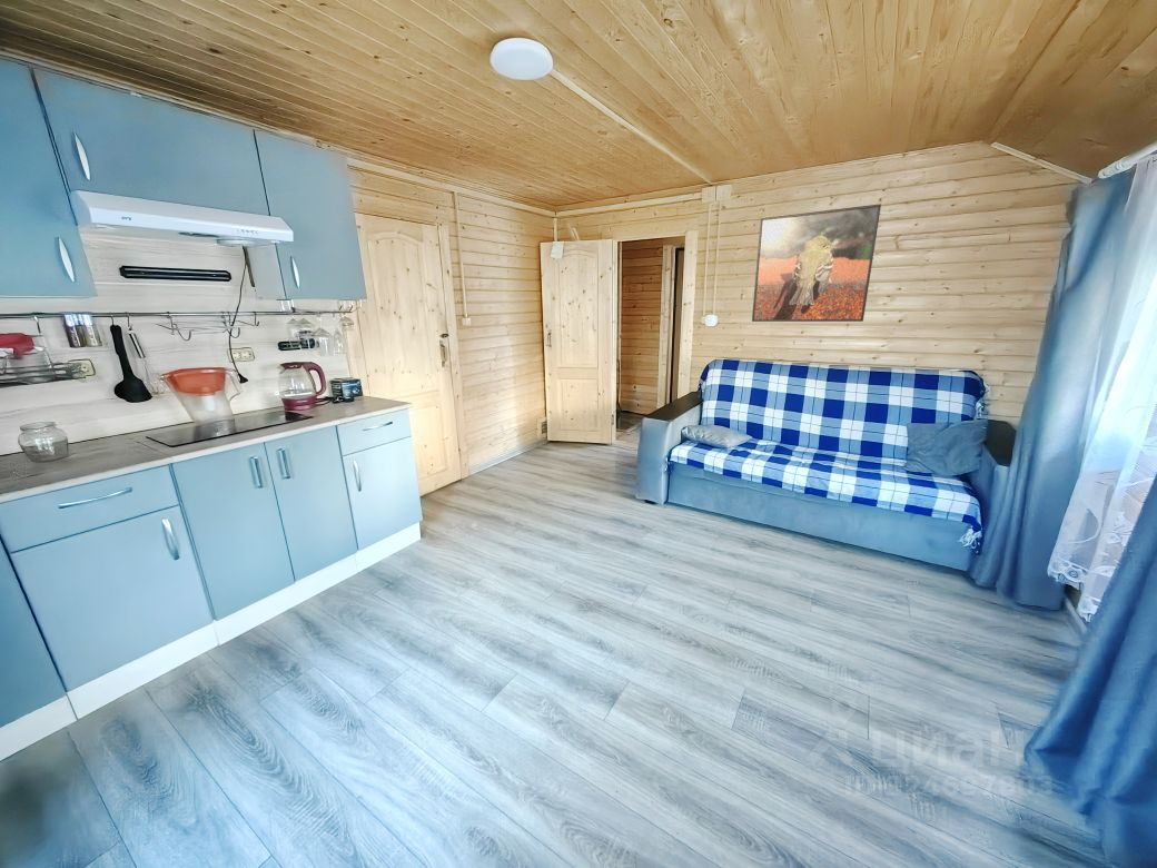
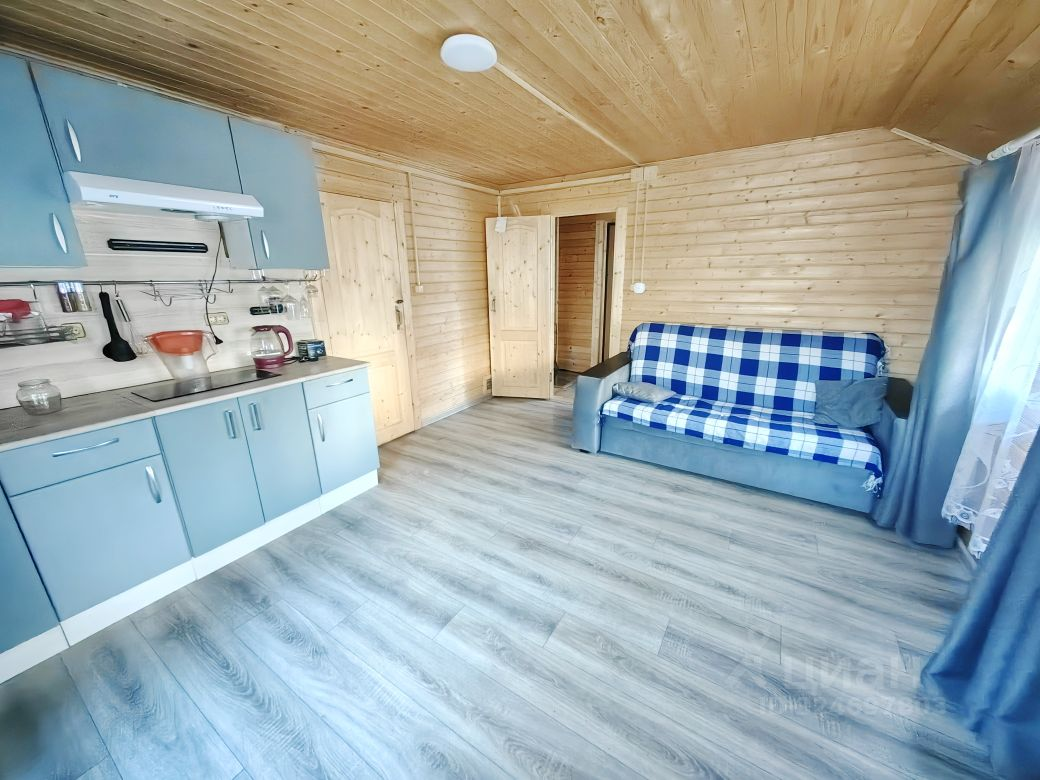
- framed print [751,203,882,323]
